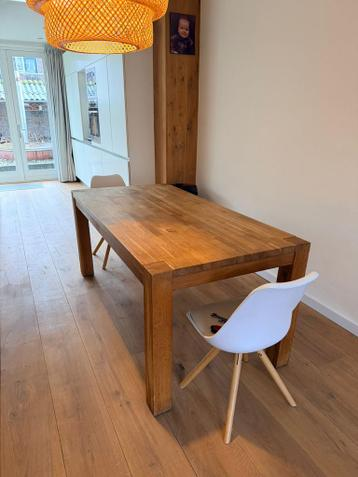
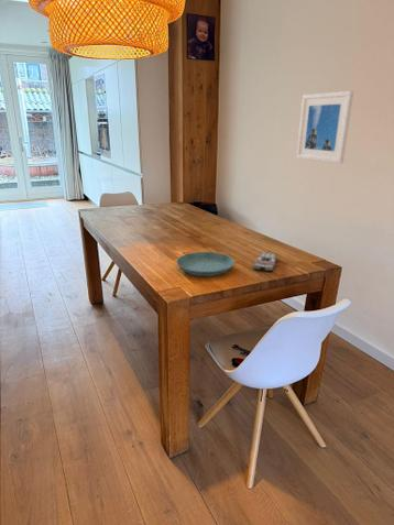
+ saucer [176,251,236,277]
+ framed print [295,90,354,165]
+ remote control [252,251,277,272]
